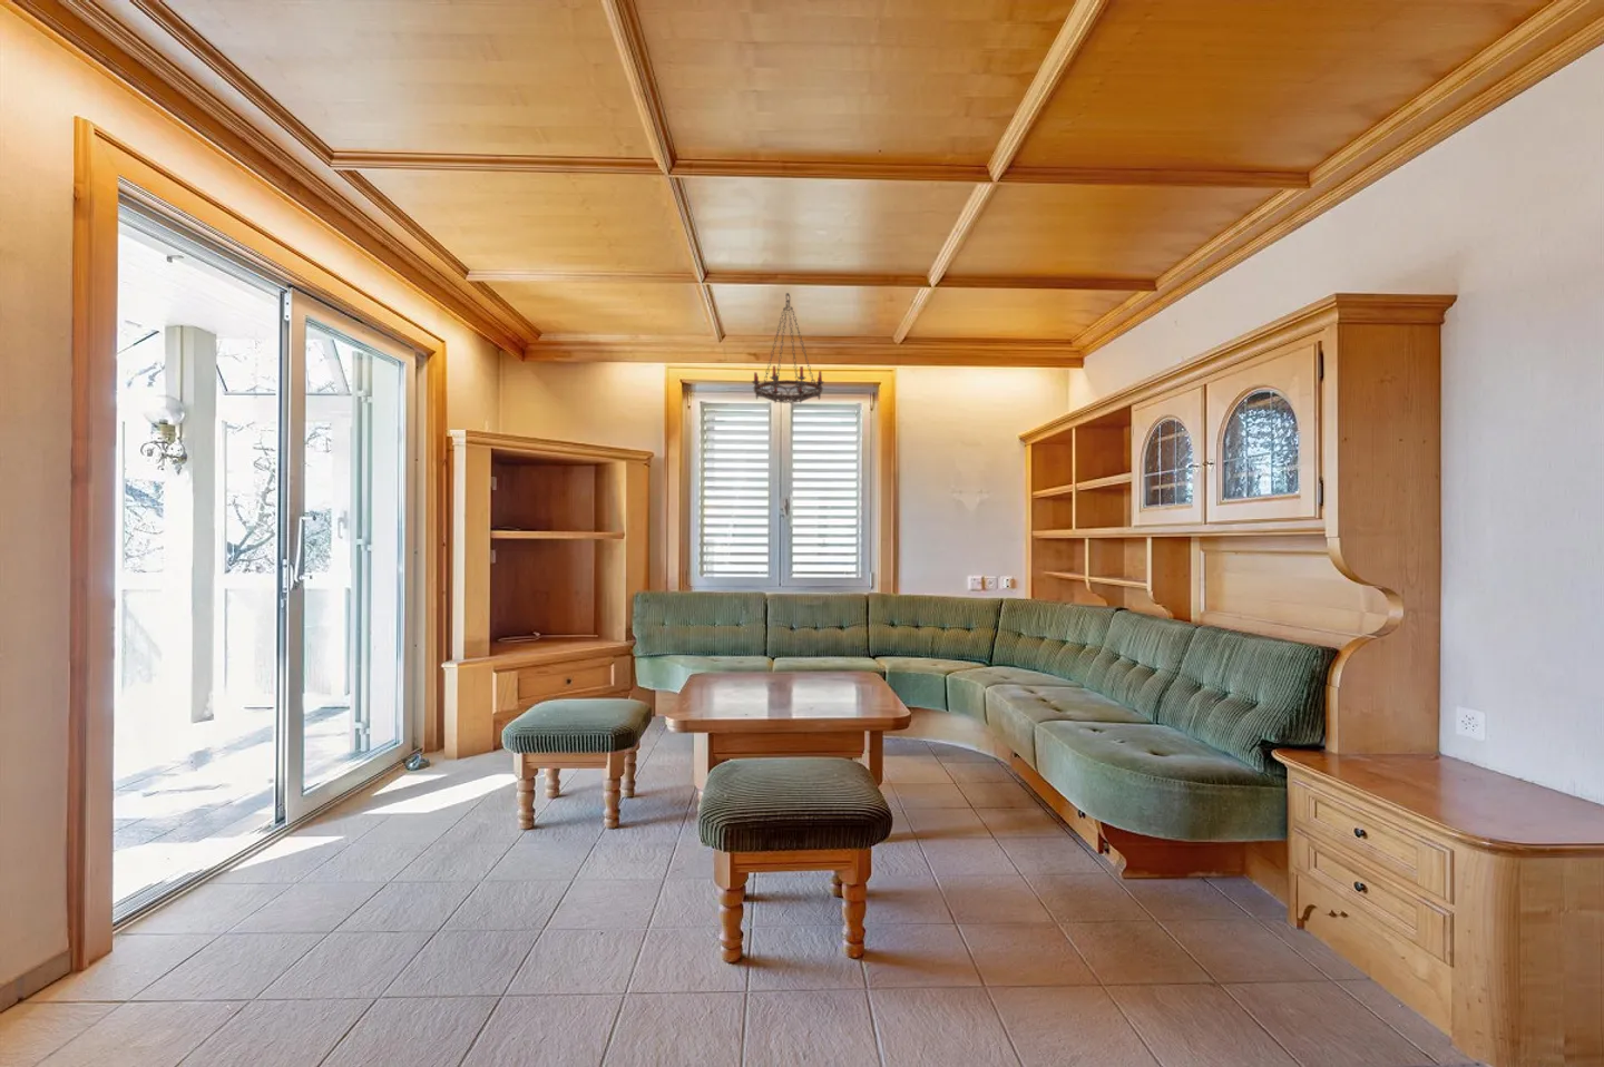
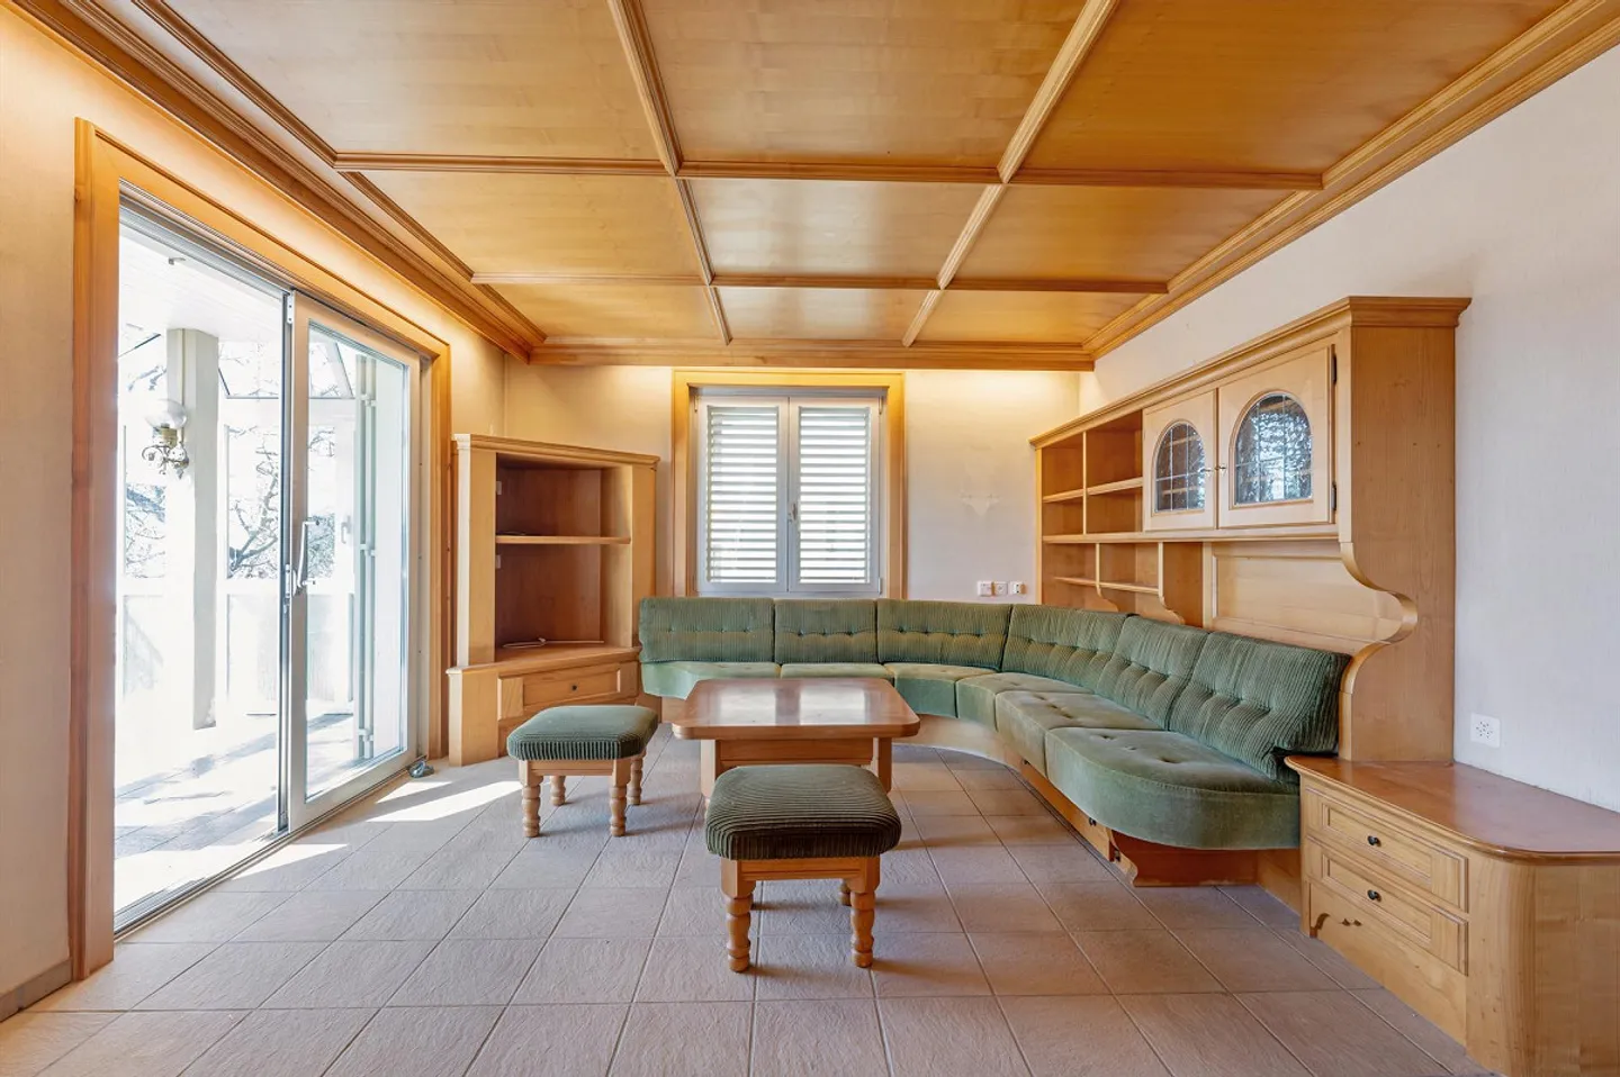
- chandelier [750,292,825,405]
